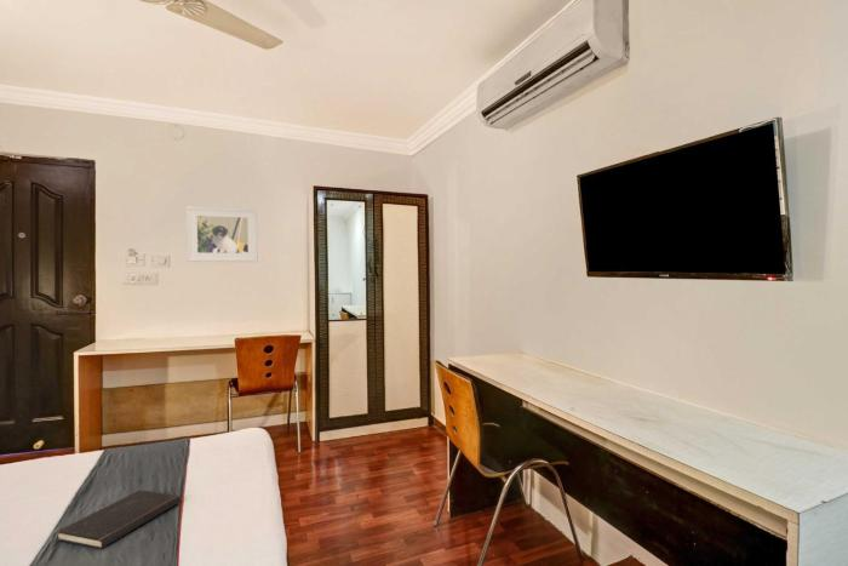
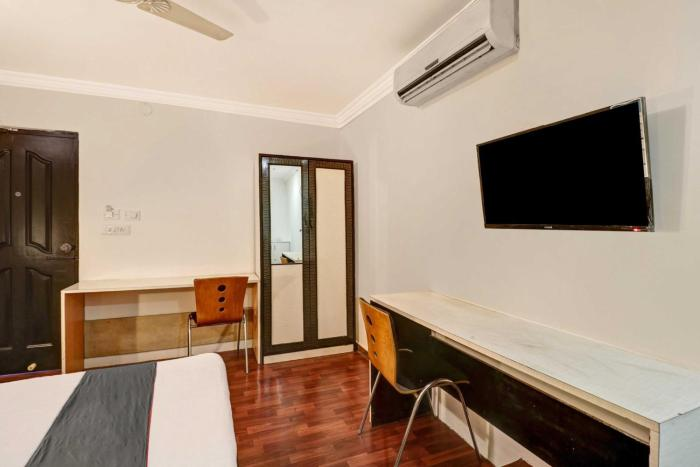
- hardcover book [56,488,181,550]
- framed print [185,205,259,263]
